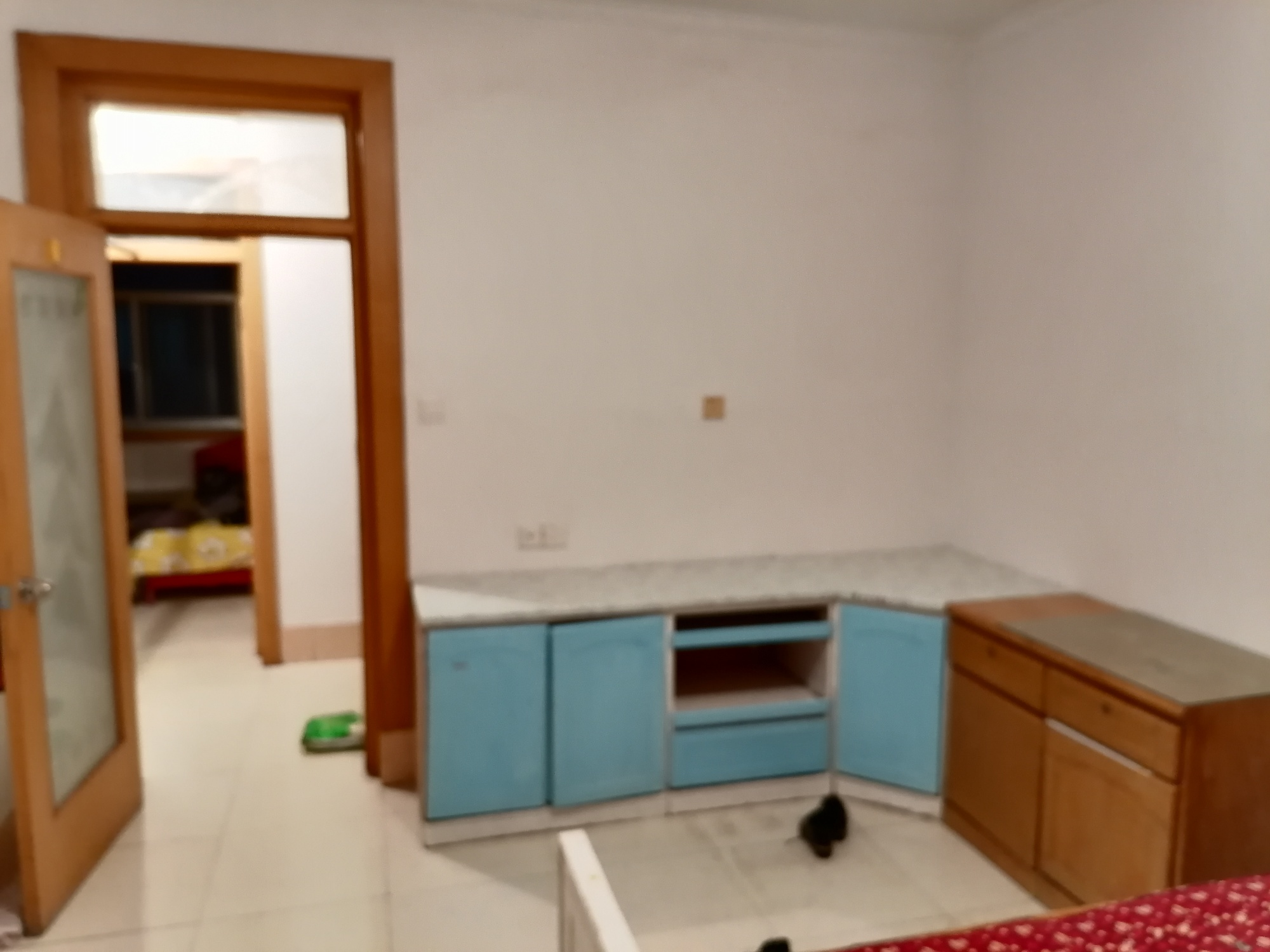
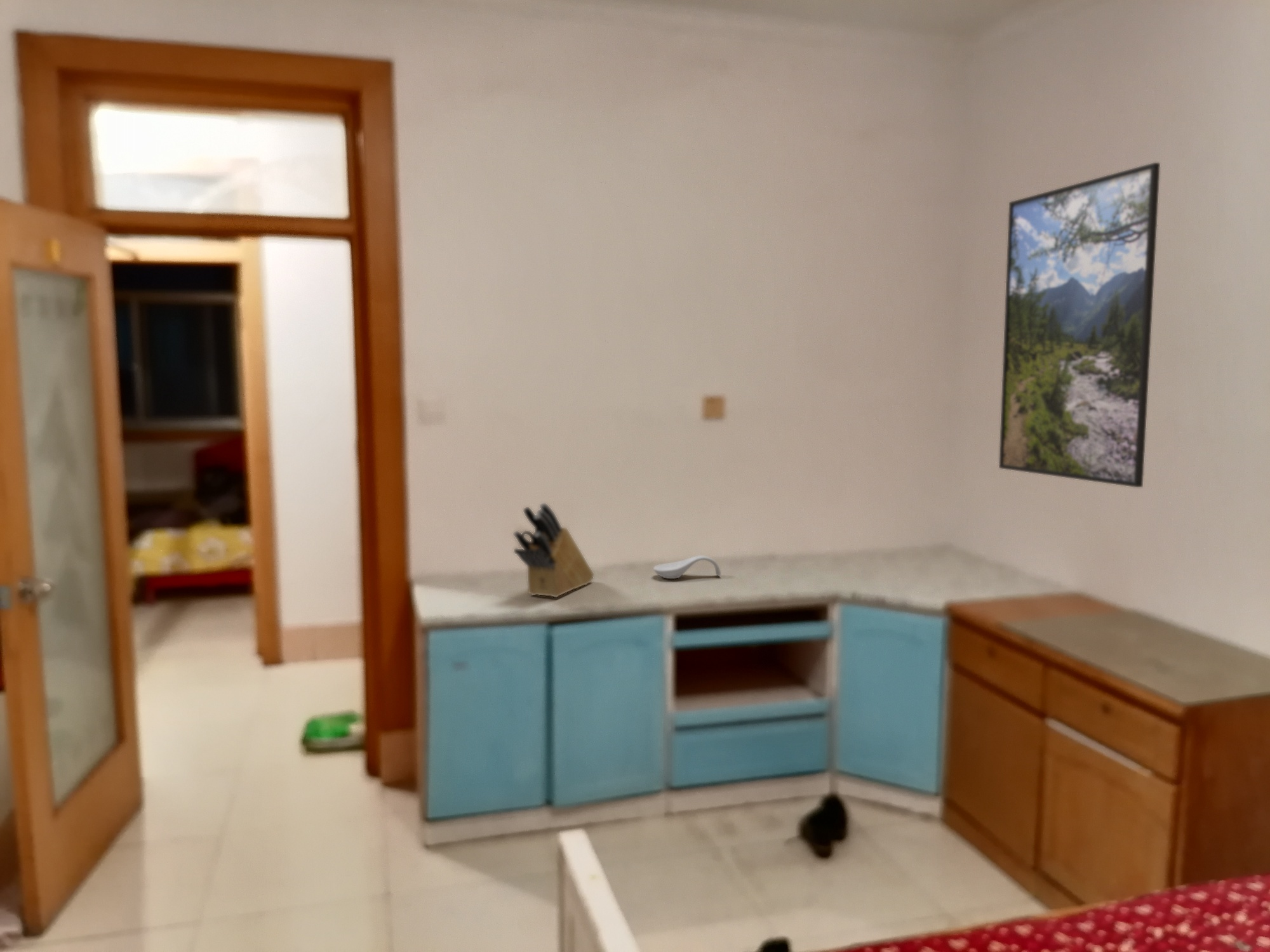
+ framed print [998,162,1161,488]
+ knife block [512,502,594,598]
+ spoon rest [653,555,721,579]
